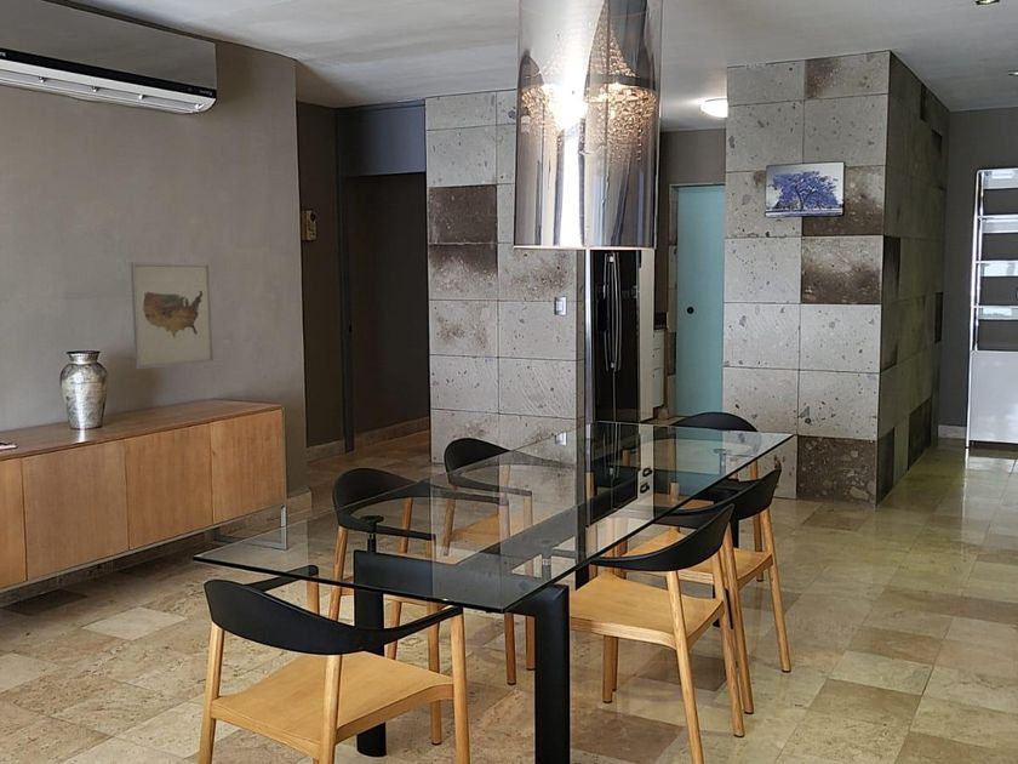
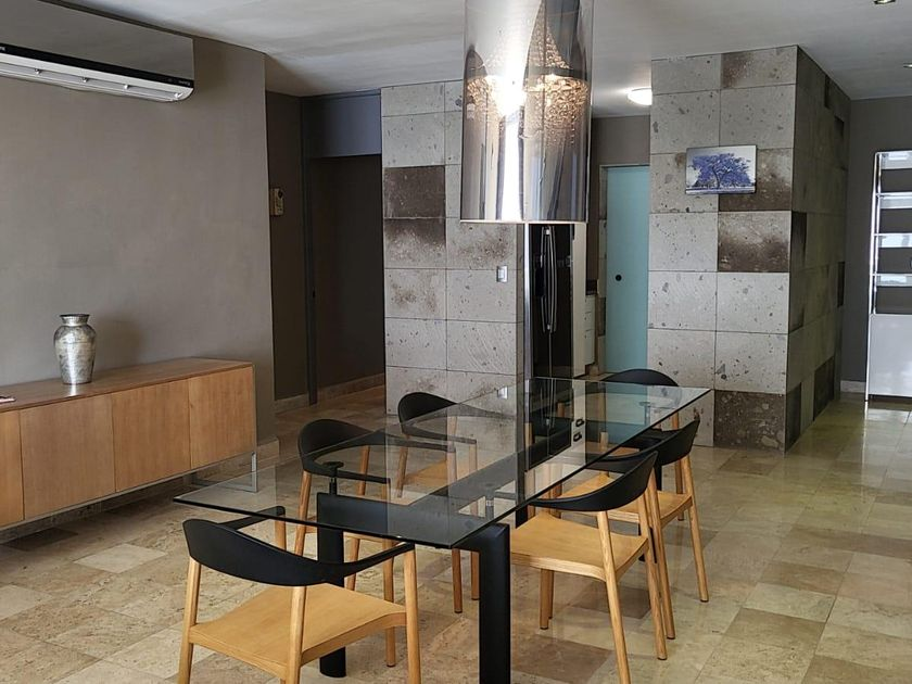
- wall art [130,262,216,370]
